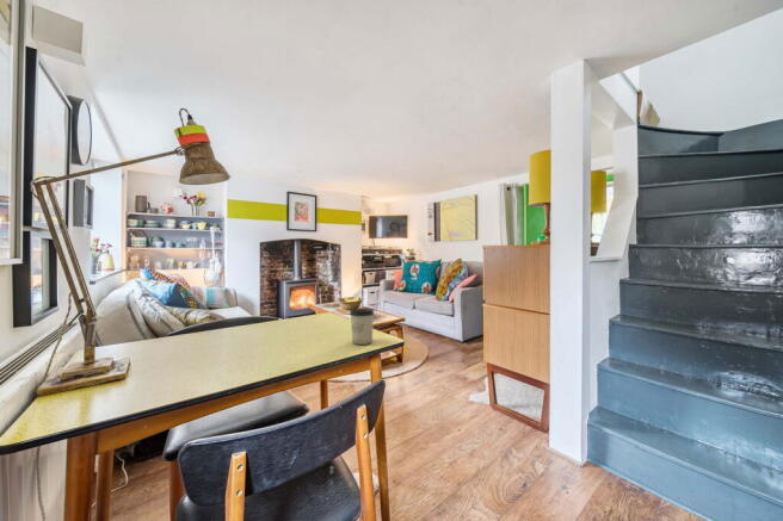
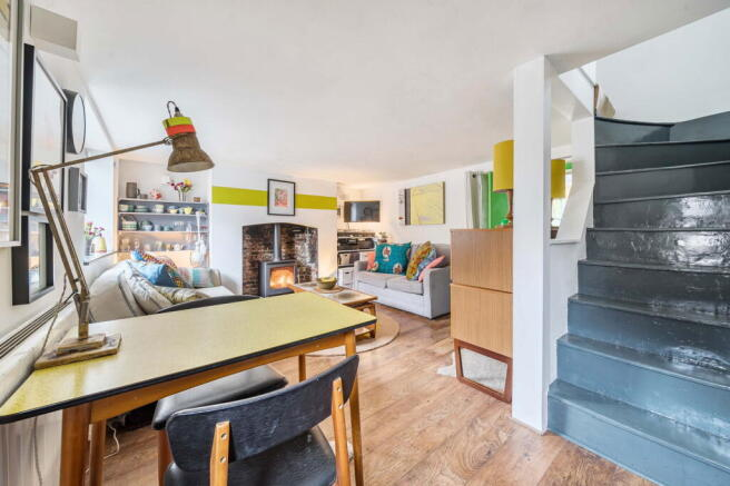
- cup [349,308,375,346]
